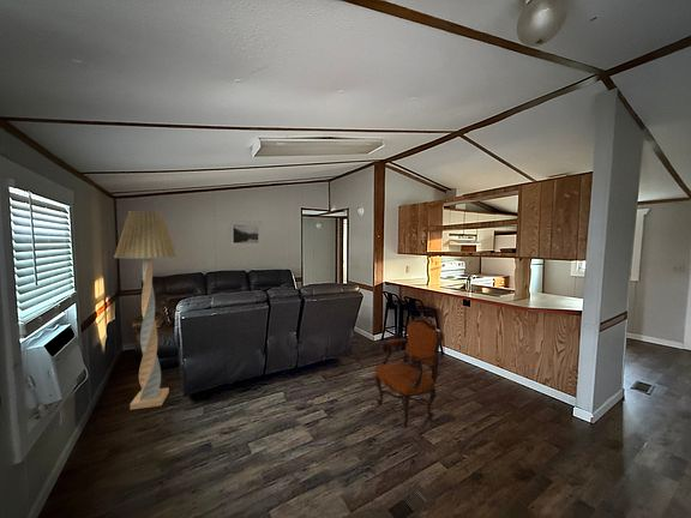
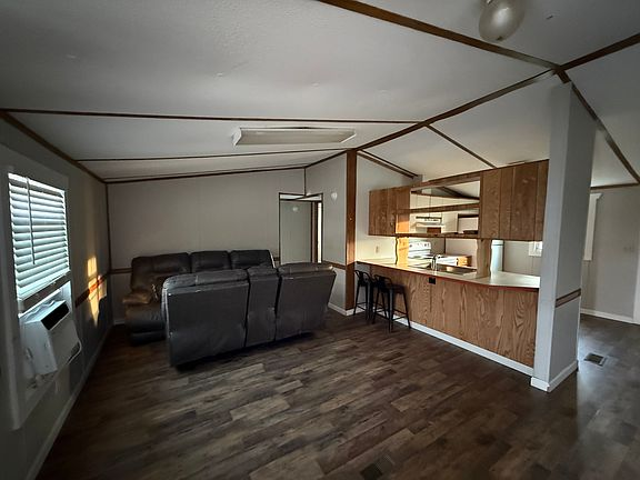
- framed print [227,219,264,248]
- floor lamp [113,210,178,411]
- armchair [374,315,444,428]
